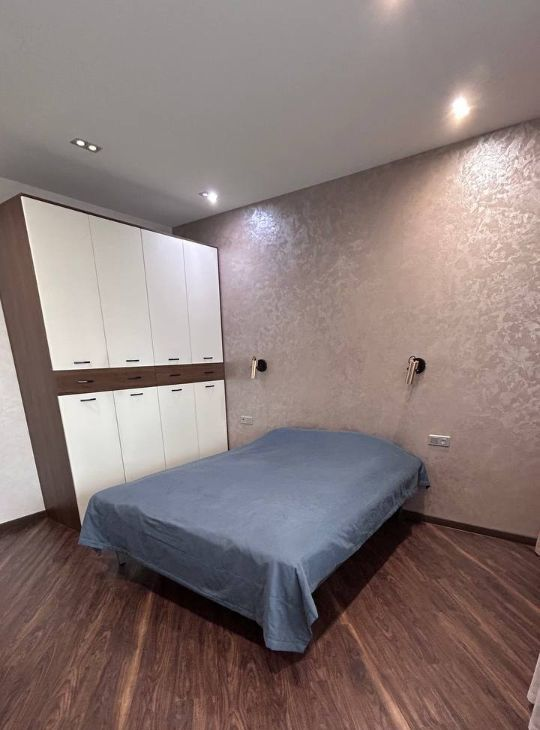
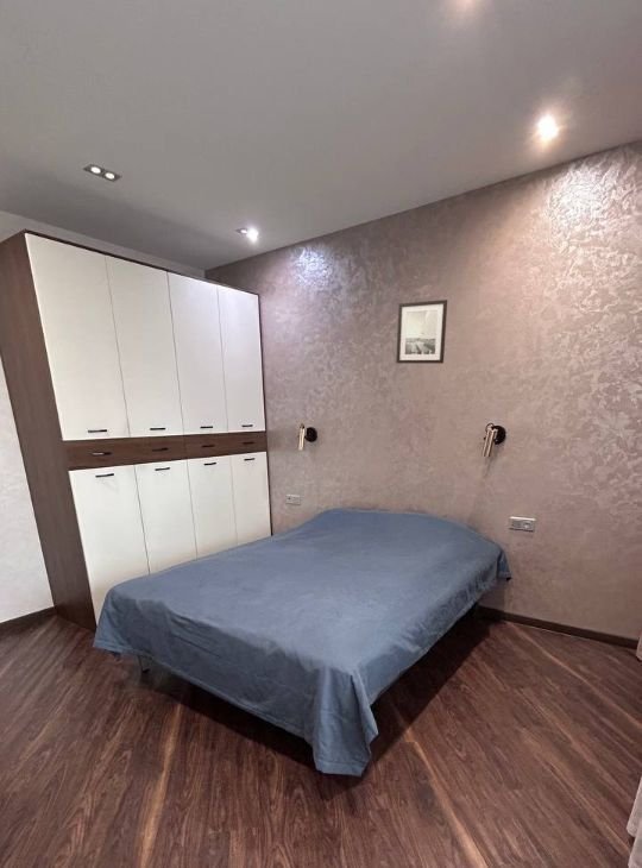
+ wall art [395,298,448,365]
